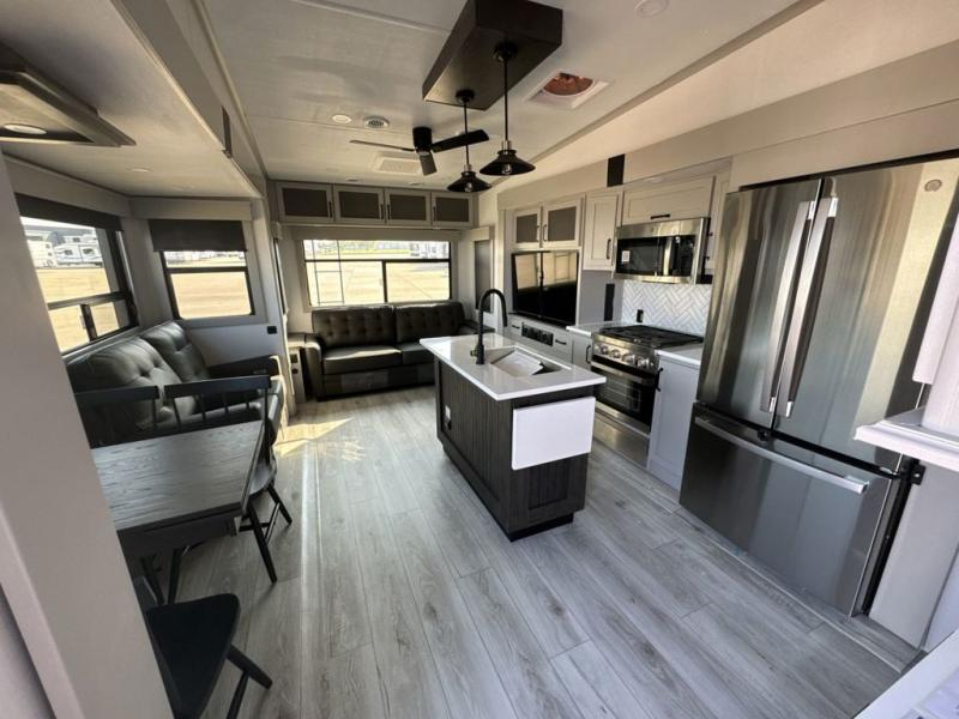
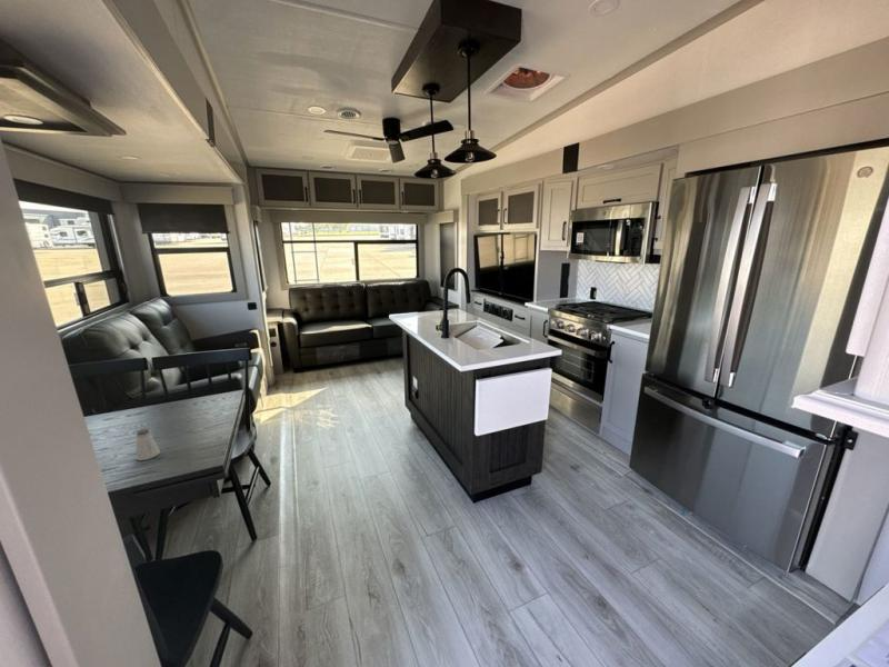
+ saltshaker [134,428,161,461]
